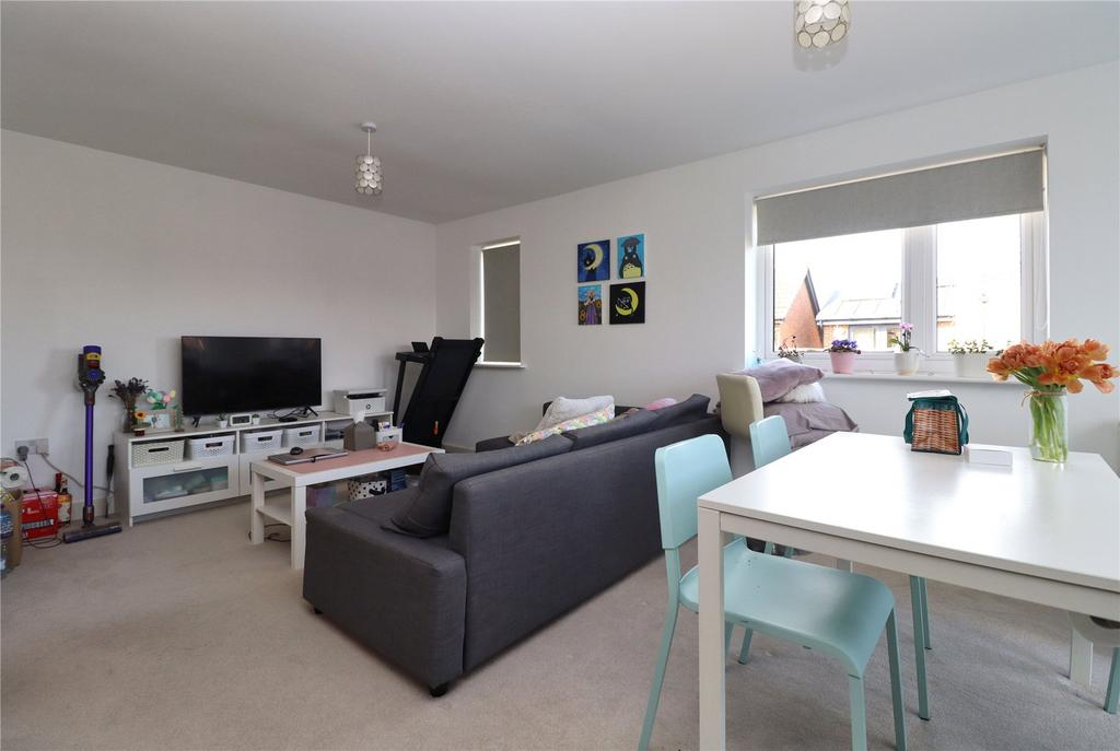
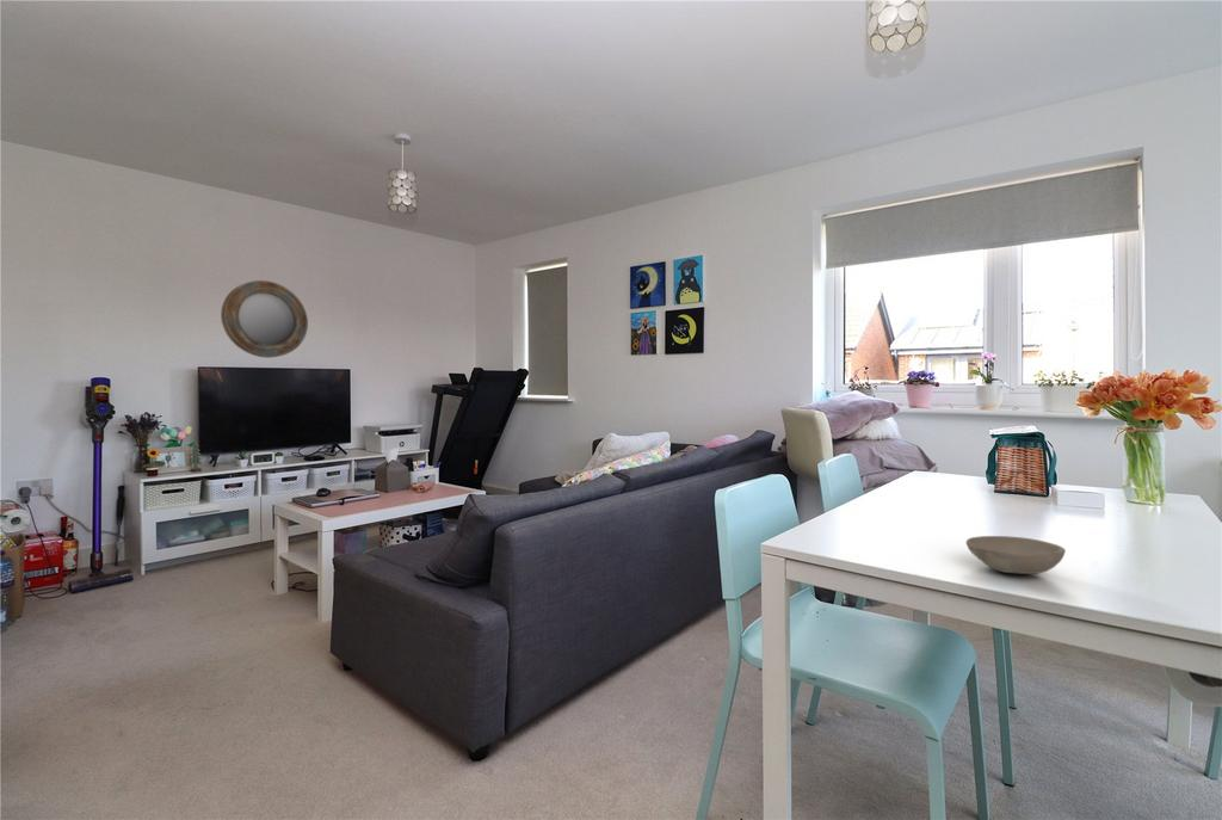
+ home mirror [220,279,309,359]
+ bowl [964,535,1067,575]
